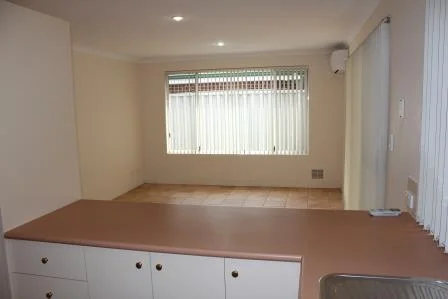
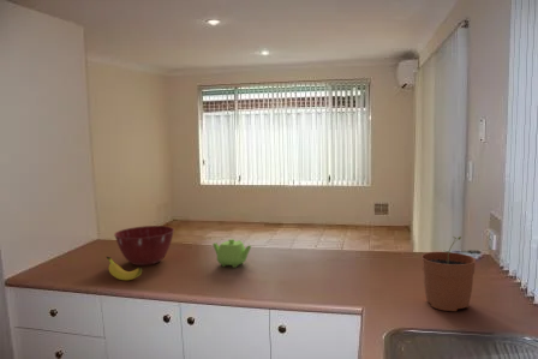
+ teapot [211,238,252,269]
+ plant pot [420,235,477,312]
+ mixing bowl [113,225,175,267]
+ banana [106,256,143,281]
